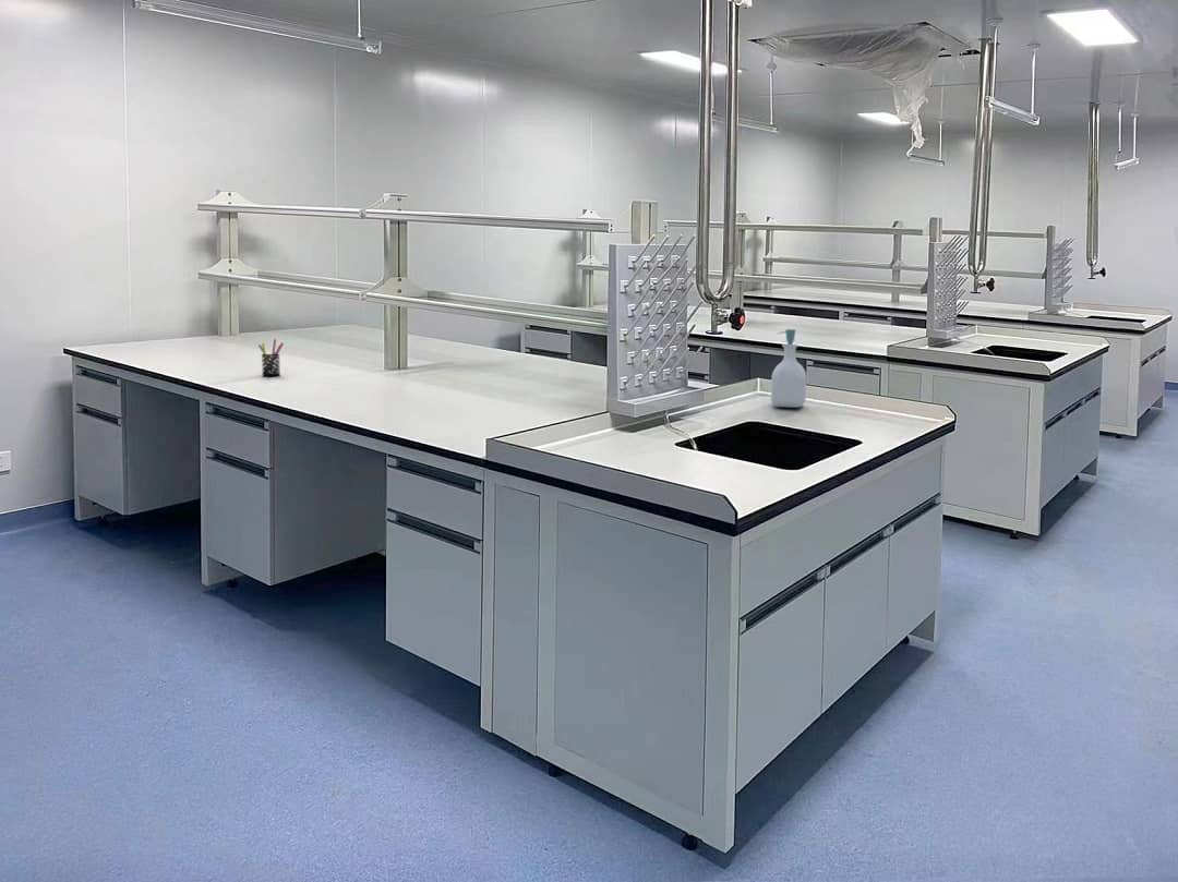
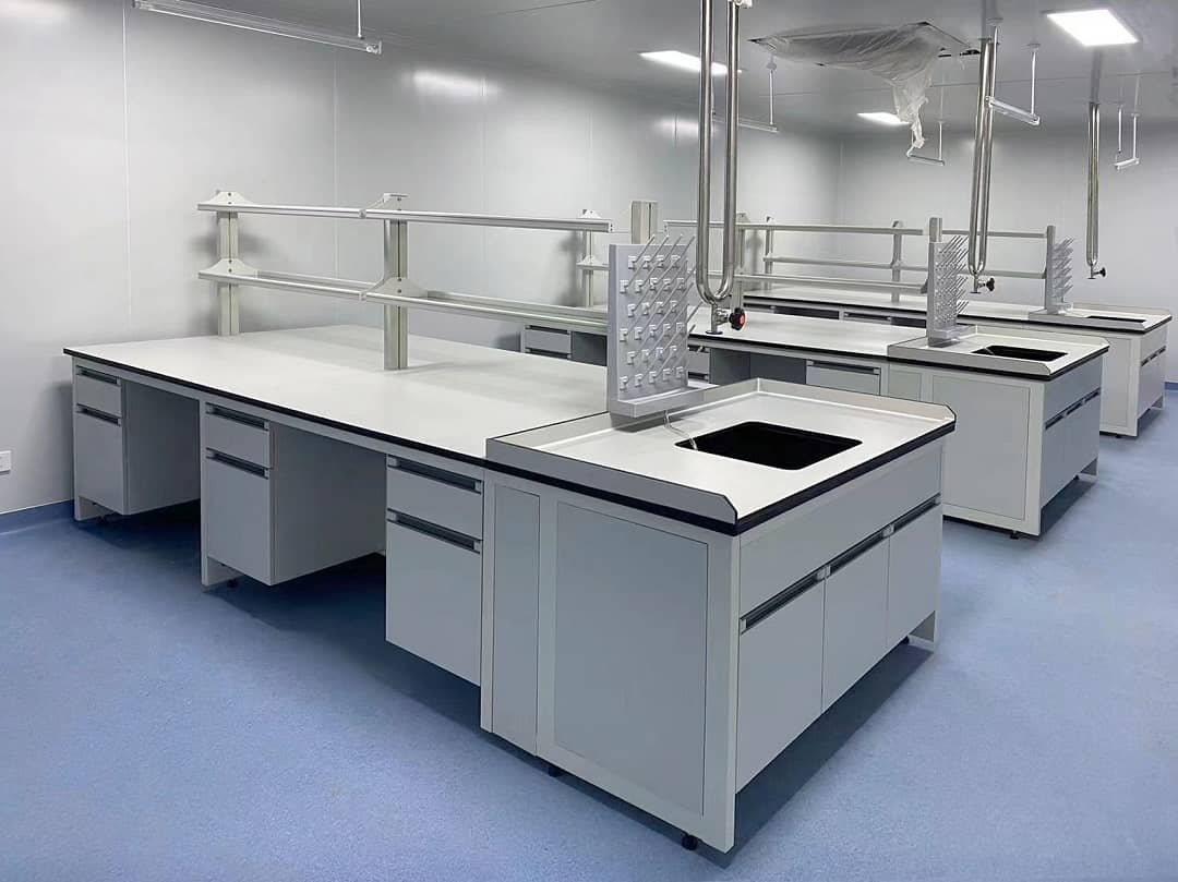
- pen holder [257,338,285,376]
- soap bottle [770,328,807,409]
